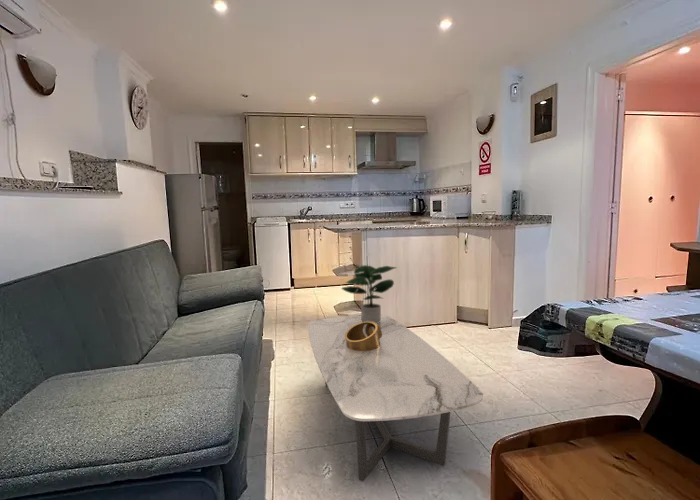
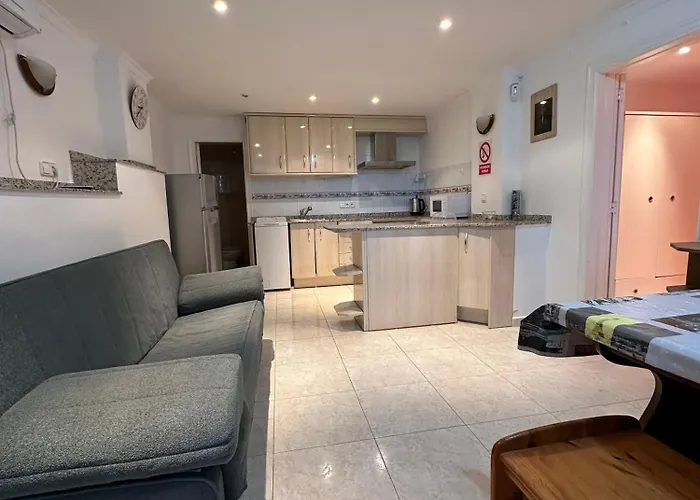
- coffee table [307,314,484,482]
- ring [345,321,382,351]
- potted plant [340,264,398,324]
